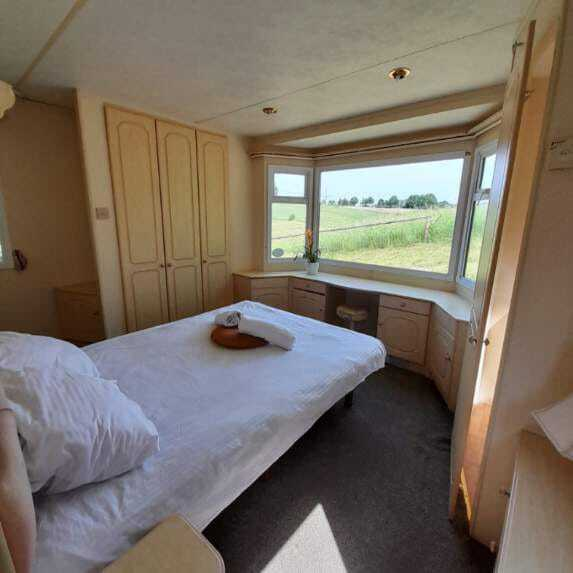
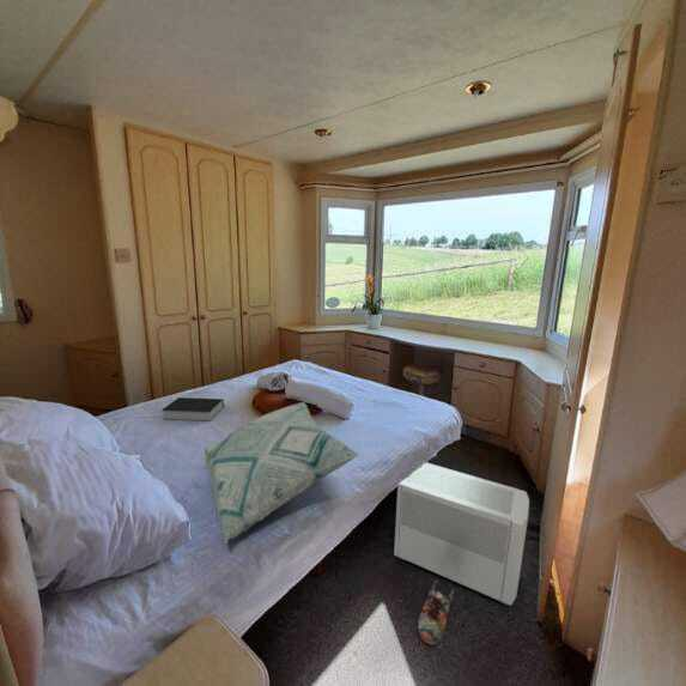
+ air purifier [393,462,530,607]
+ book [160,396,225,423]
+ decorative pillow [202,401,362,545]
+ shoe [417,578,455,645]
